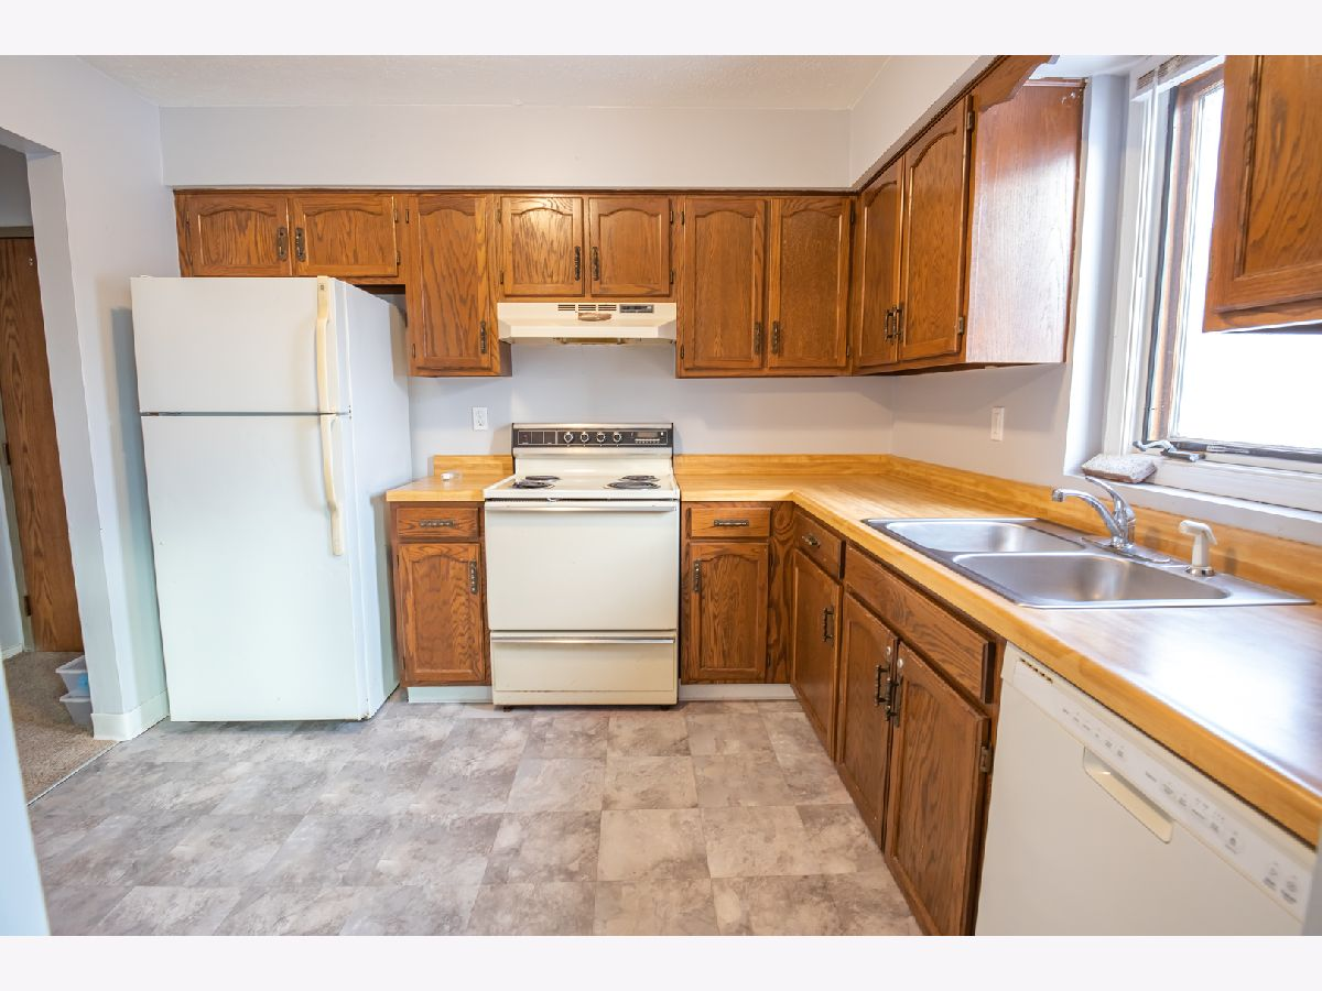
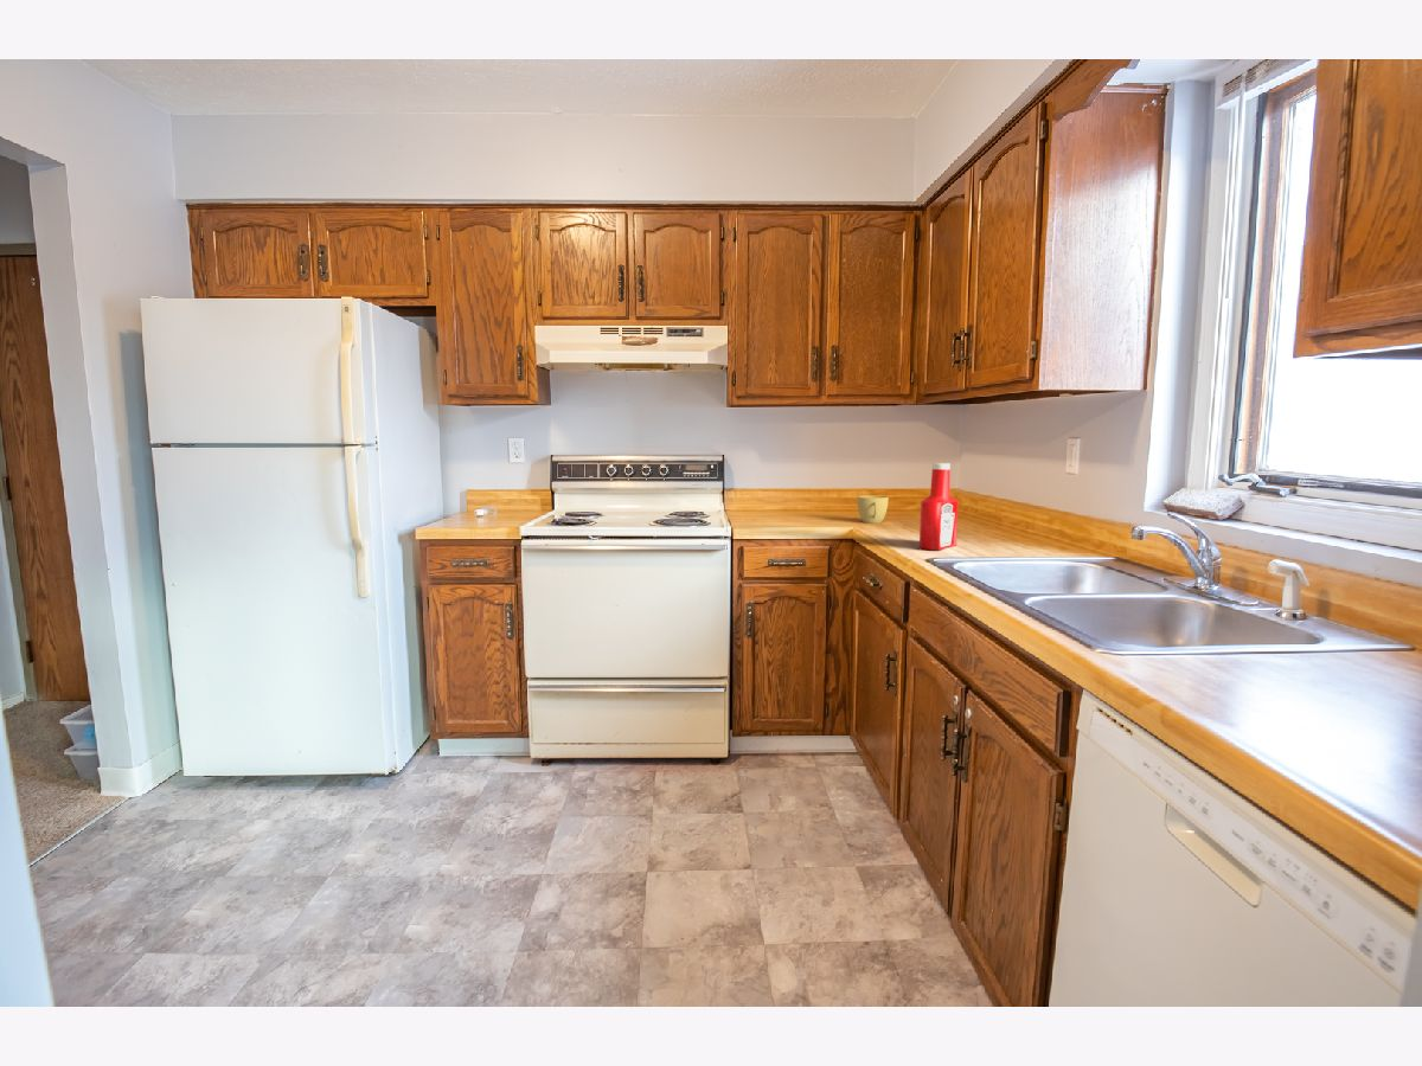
+ soap bottle [918,462,960,551]
+ cup [857,495,890,525]
